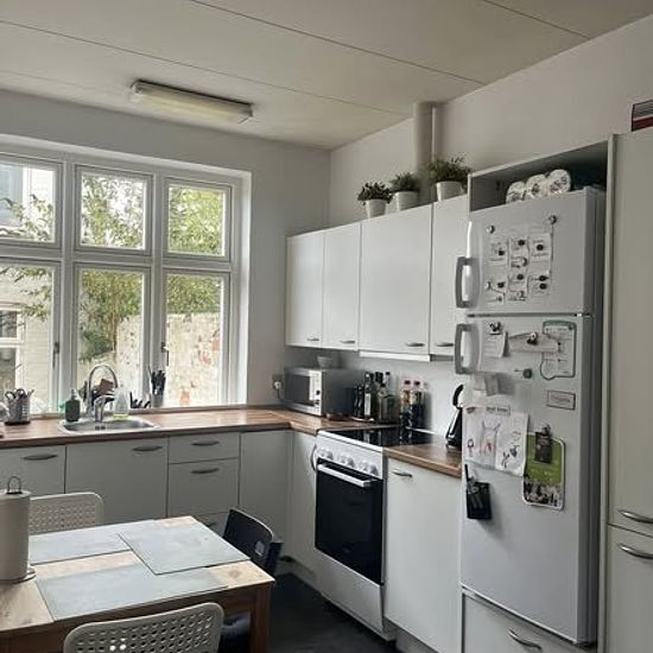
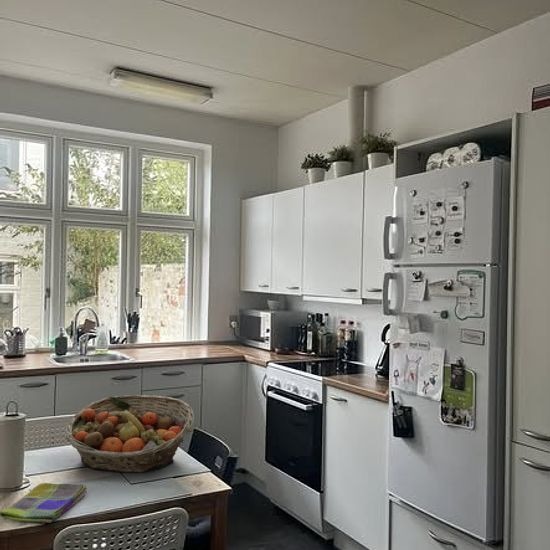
+ fruit basket [65,394,195,474]
+ dish towel [0,482,88,524]
